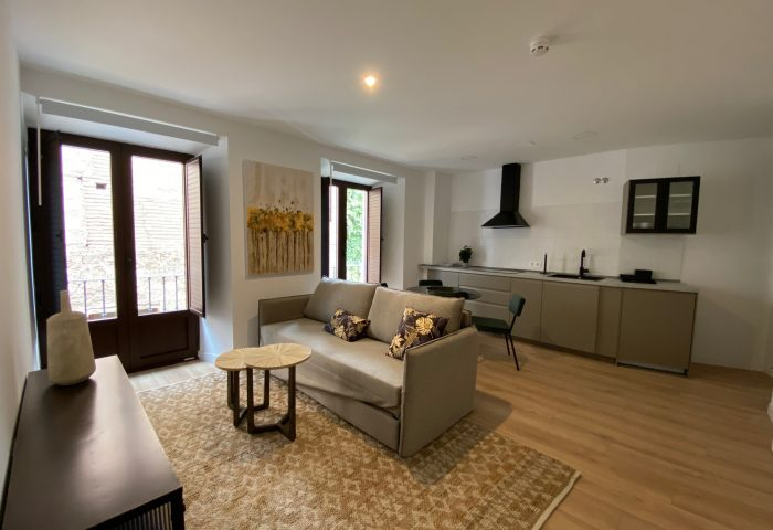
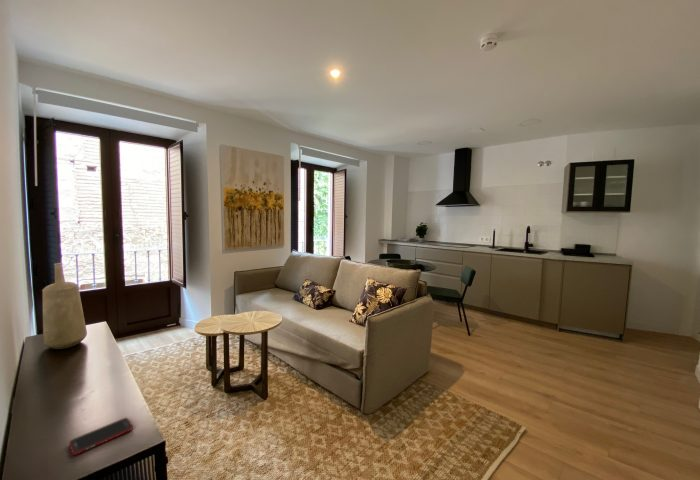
+ cell phone [68,417,134,456]
